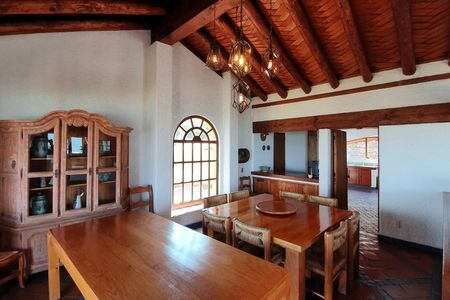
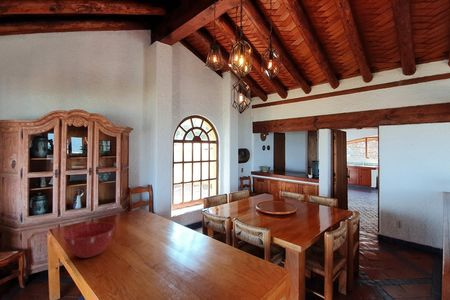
+ mixing bowl [62,221,116,259]
